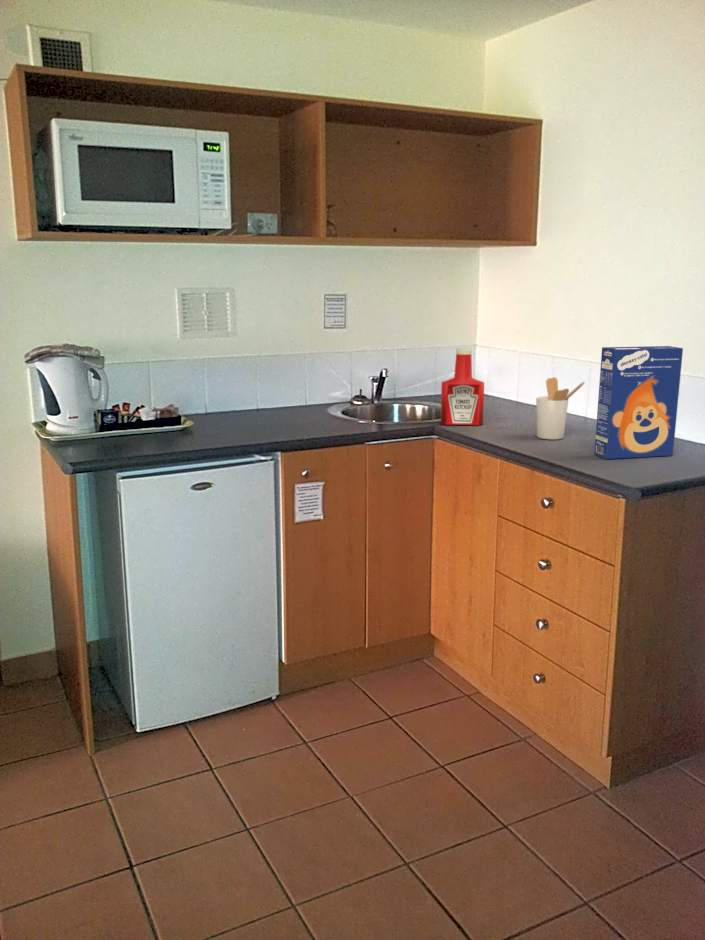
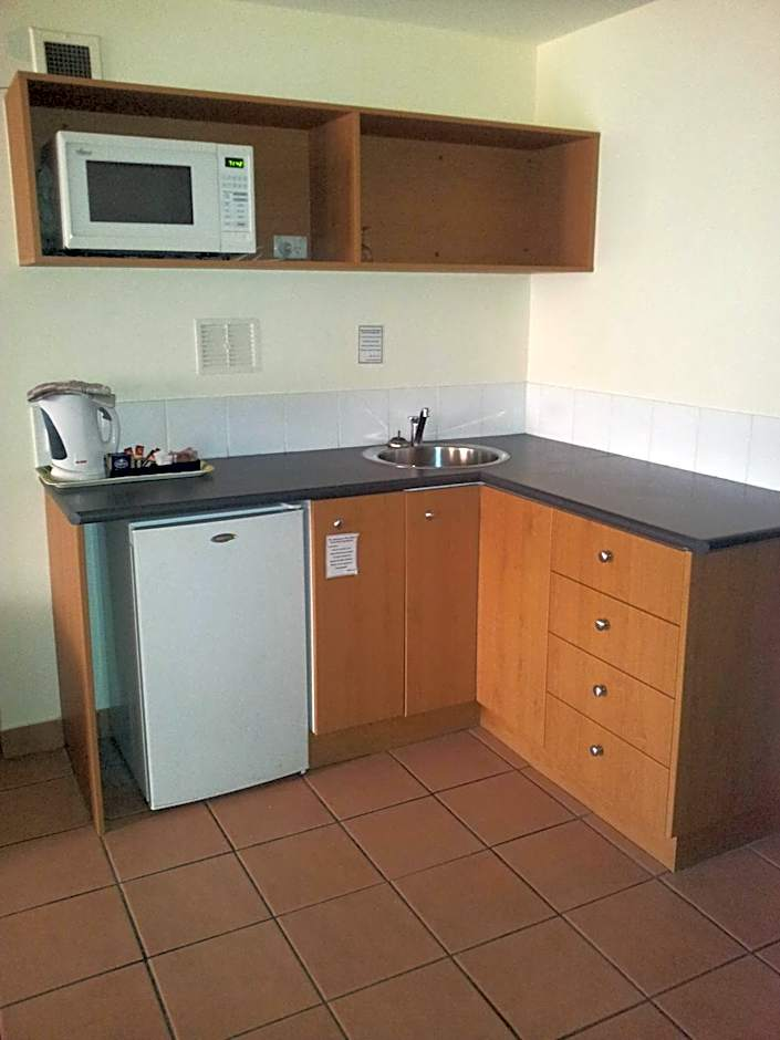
- soap bottle [440,347,485,426]
- utensil holder [535,376,585,440]
- cereal box [593,345,684,460]
